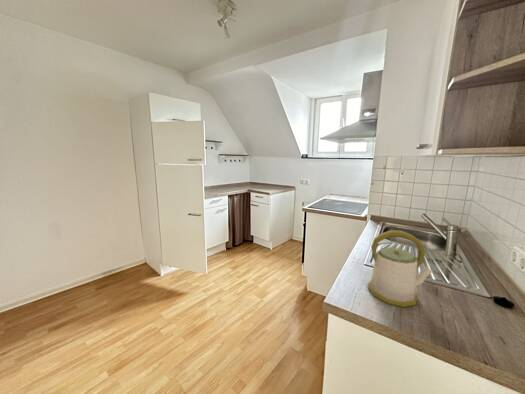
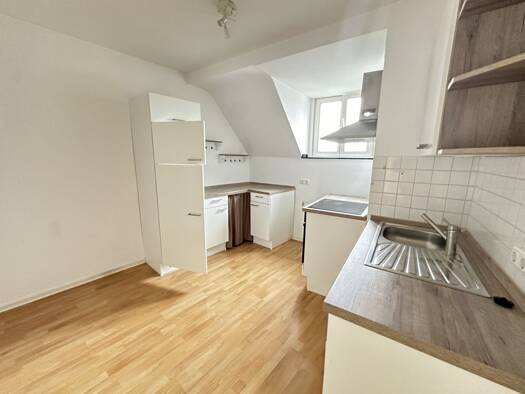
- kettle [367,229,433,308]
